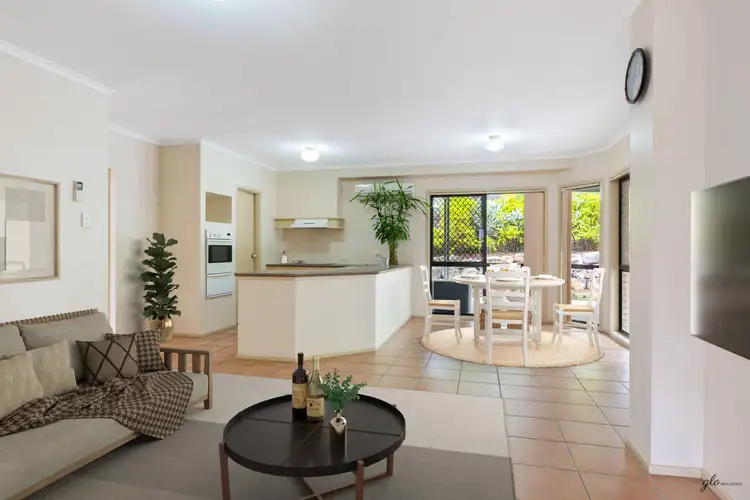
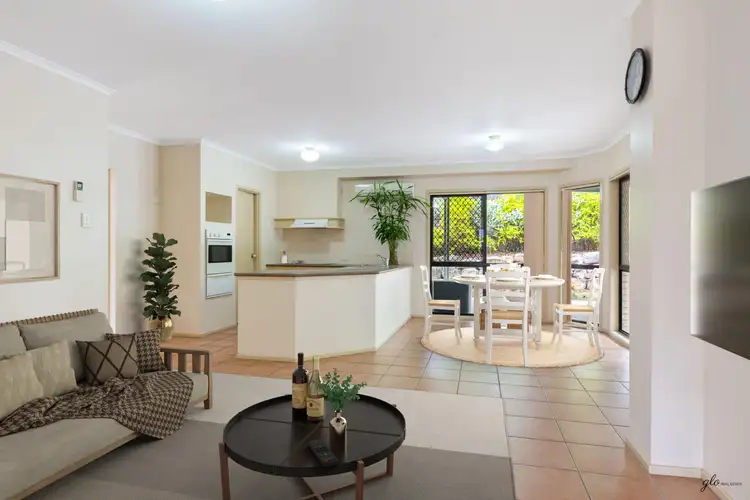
+ remote control [307,438,339,468]
